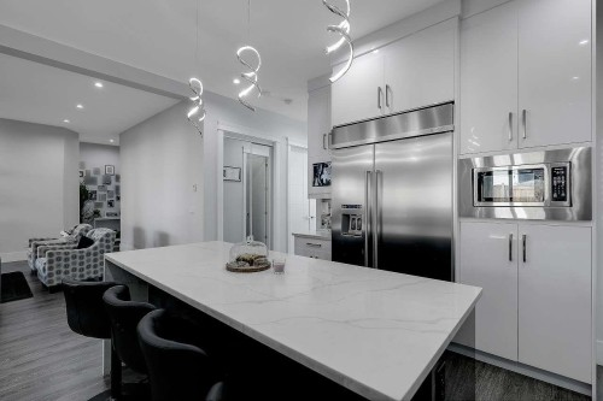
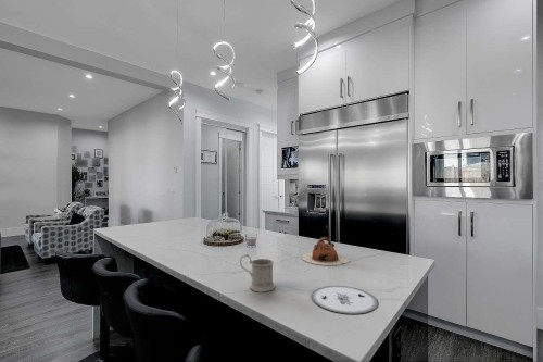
+ mug [239,253,276,292]
+ teapot [301,236,351,266]
+ plate [311,285,379,315]
